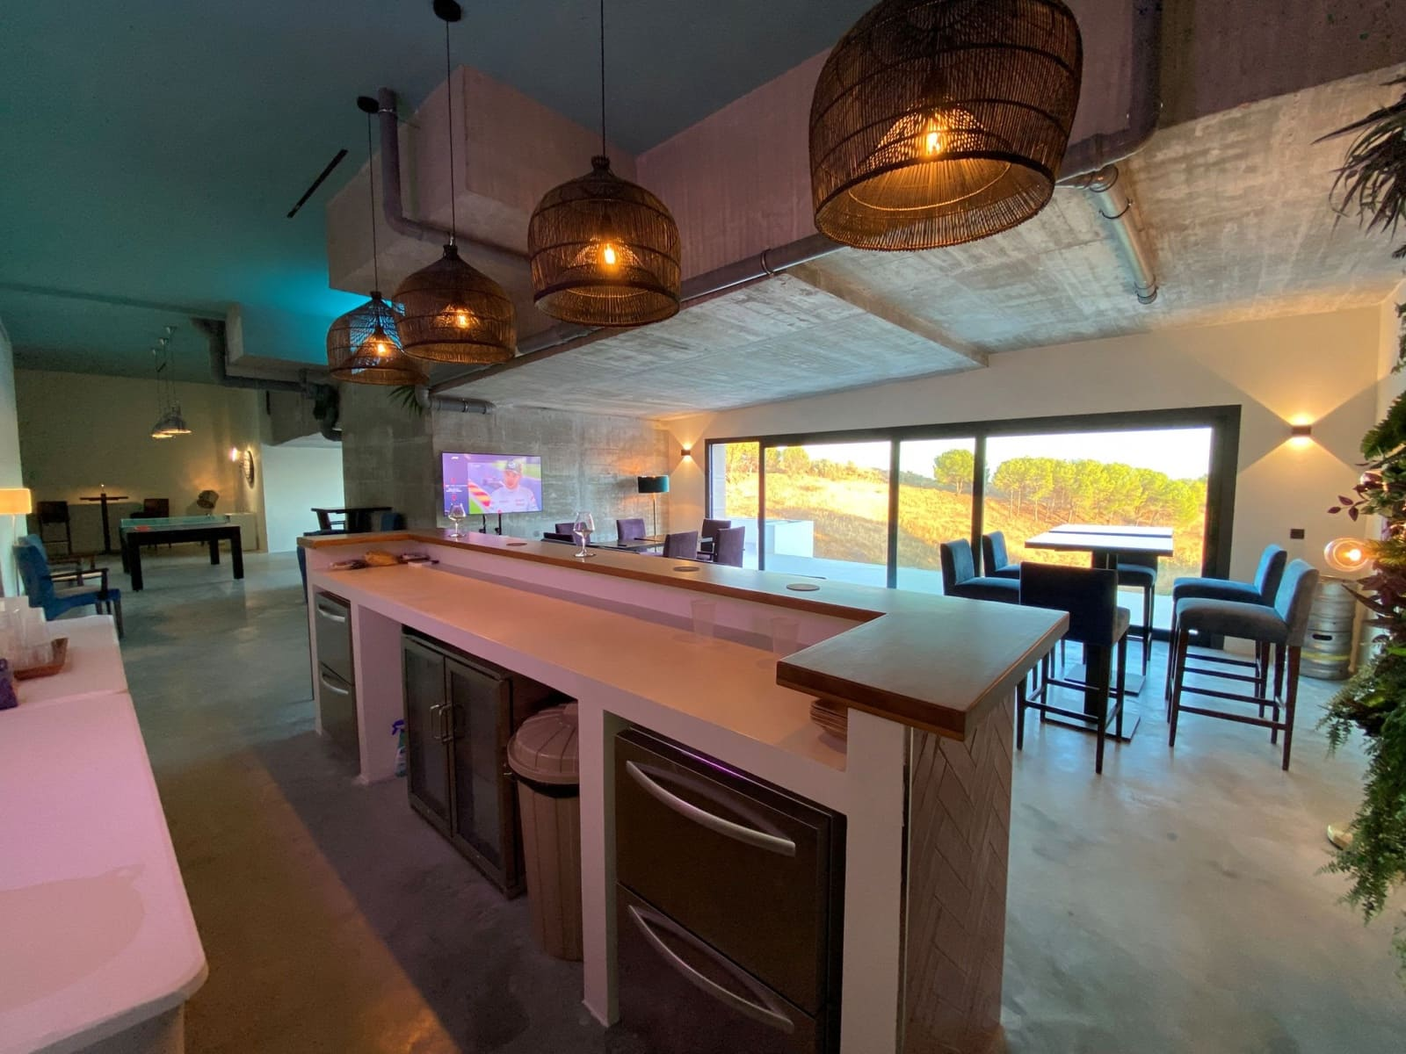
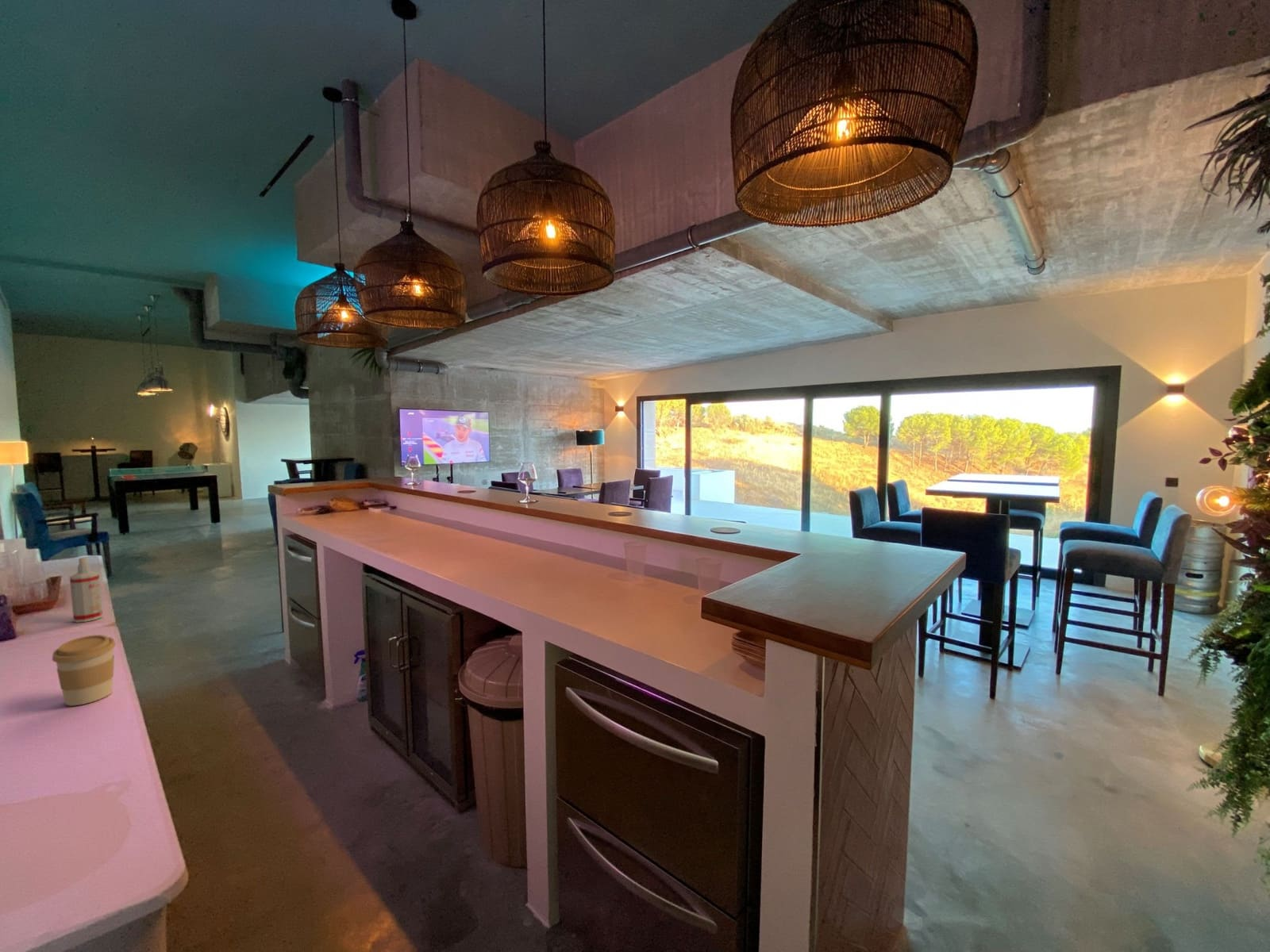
+ spray bottle [69,557,103,624]
+ coffee cup [52,634,117,707]
